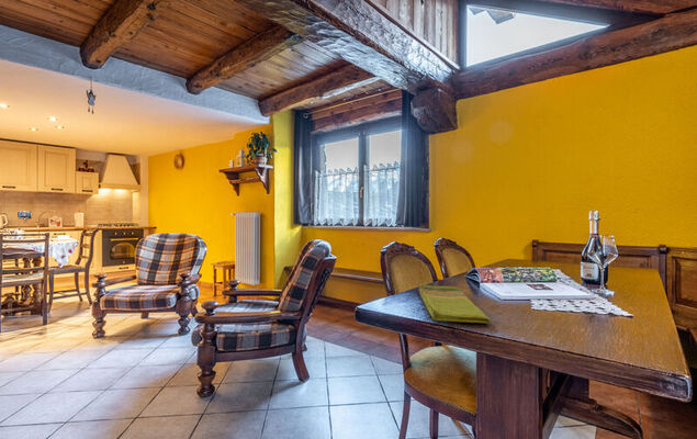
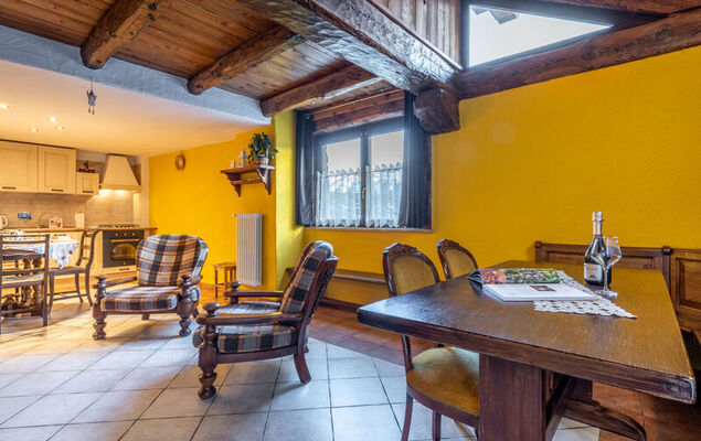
- dish towel [418,283,491,324]
